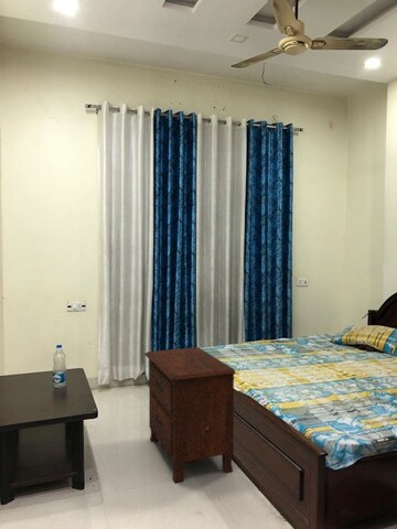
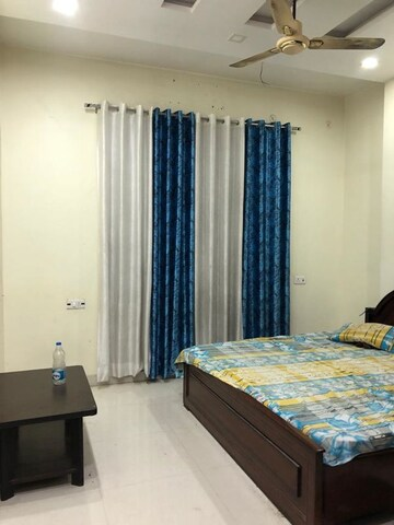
- nightstand [143,346,237,484]
